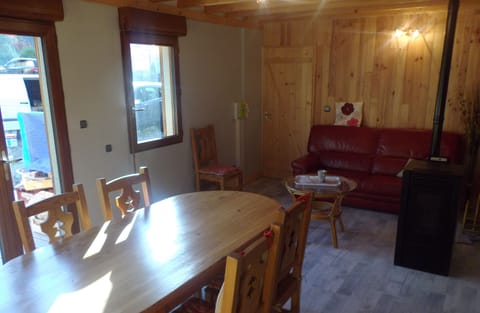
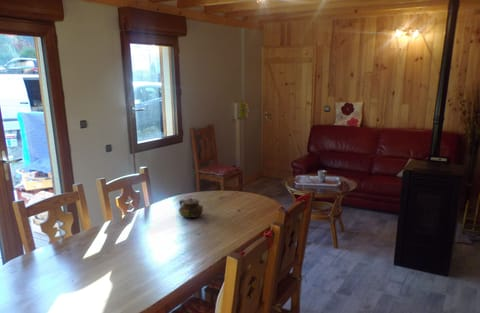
+ teapot [178,197,204,219]
